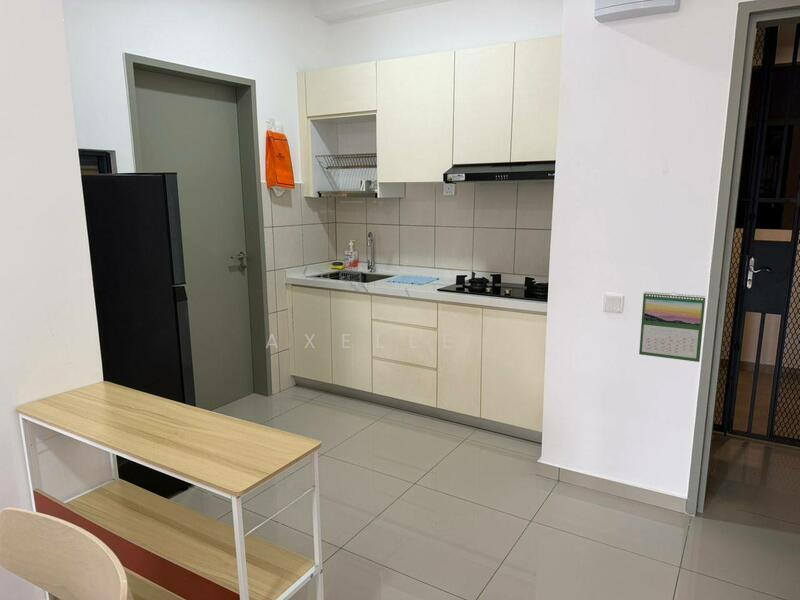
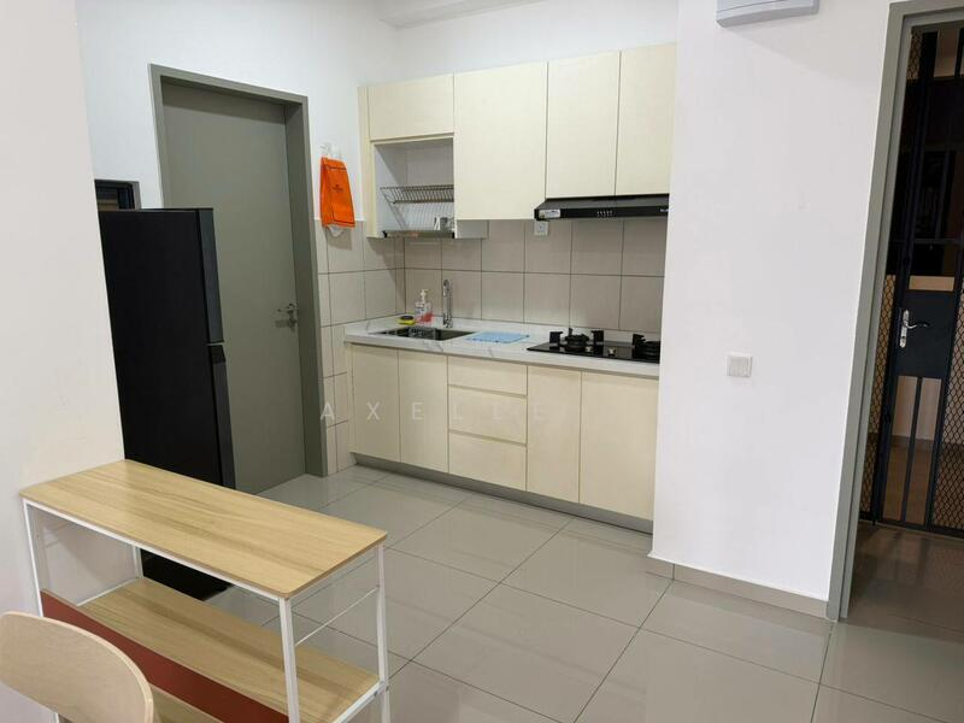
- calendar [638,291,706,363]
